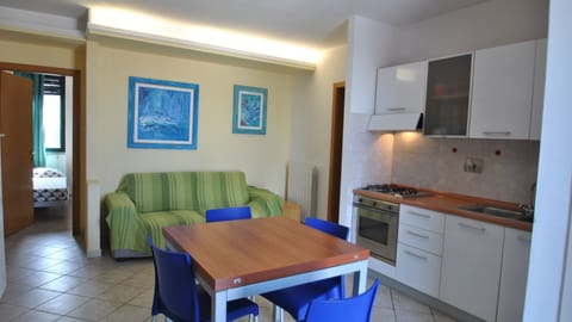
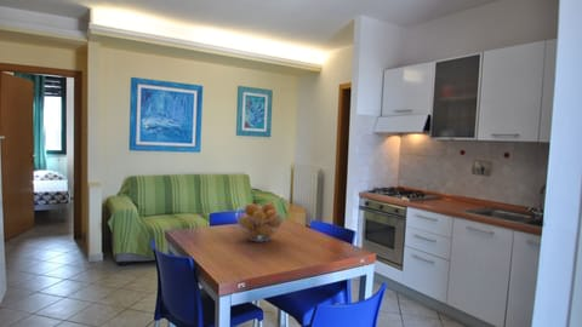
+ fruit basket [234,201,285,242]
